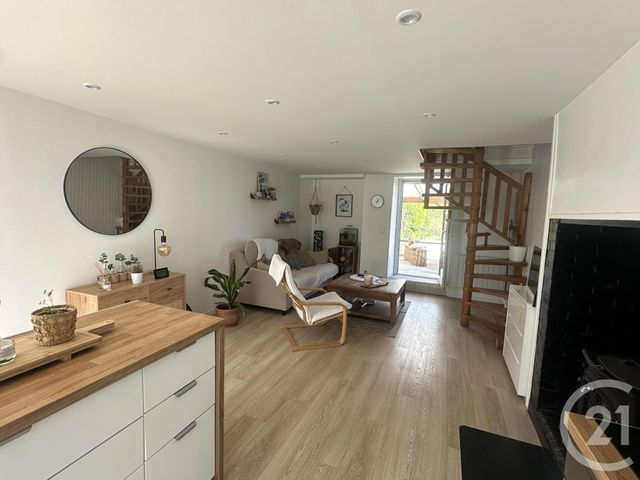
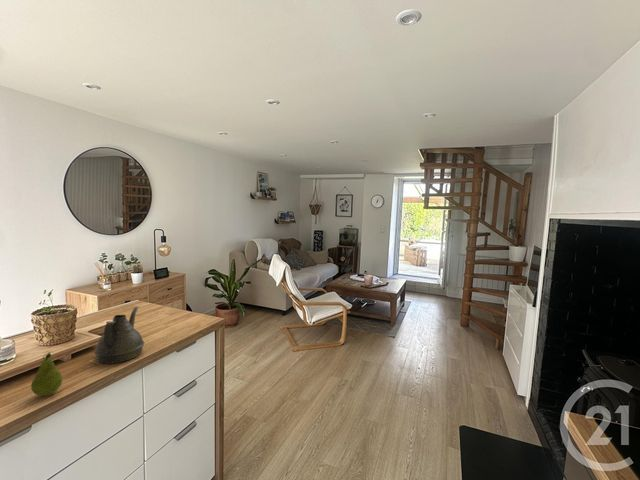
+ fruit [30,352,64,397]
+ teapot [93,306,145,365]
